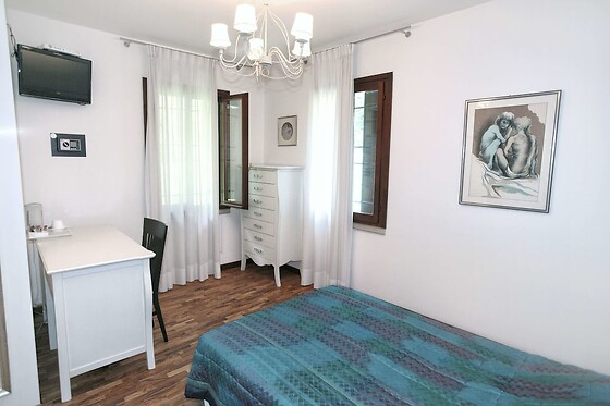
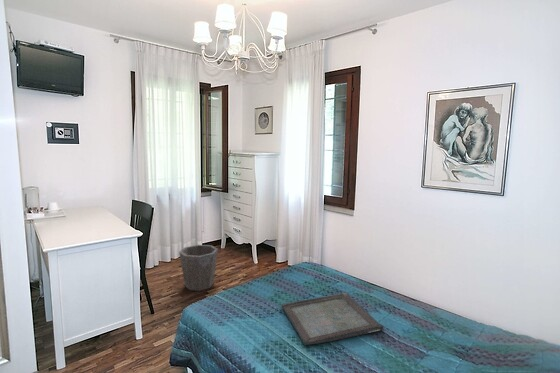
+ serving tray [280,292,385,346]
+ waste bin [178,244,219,292]
